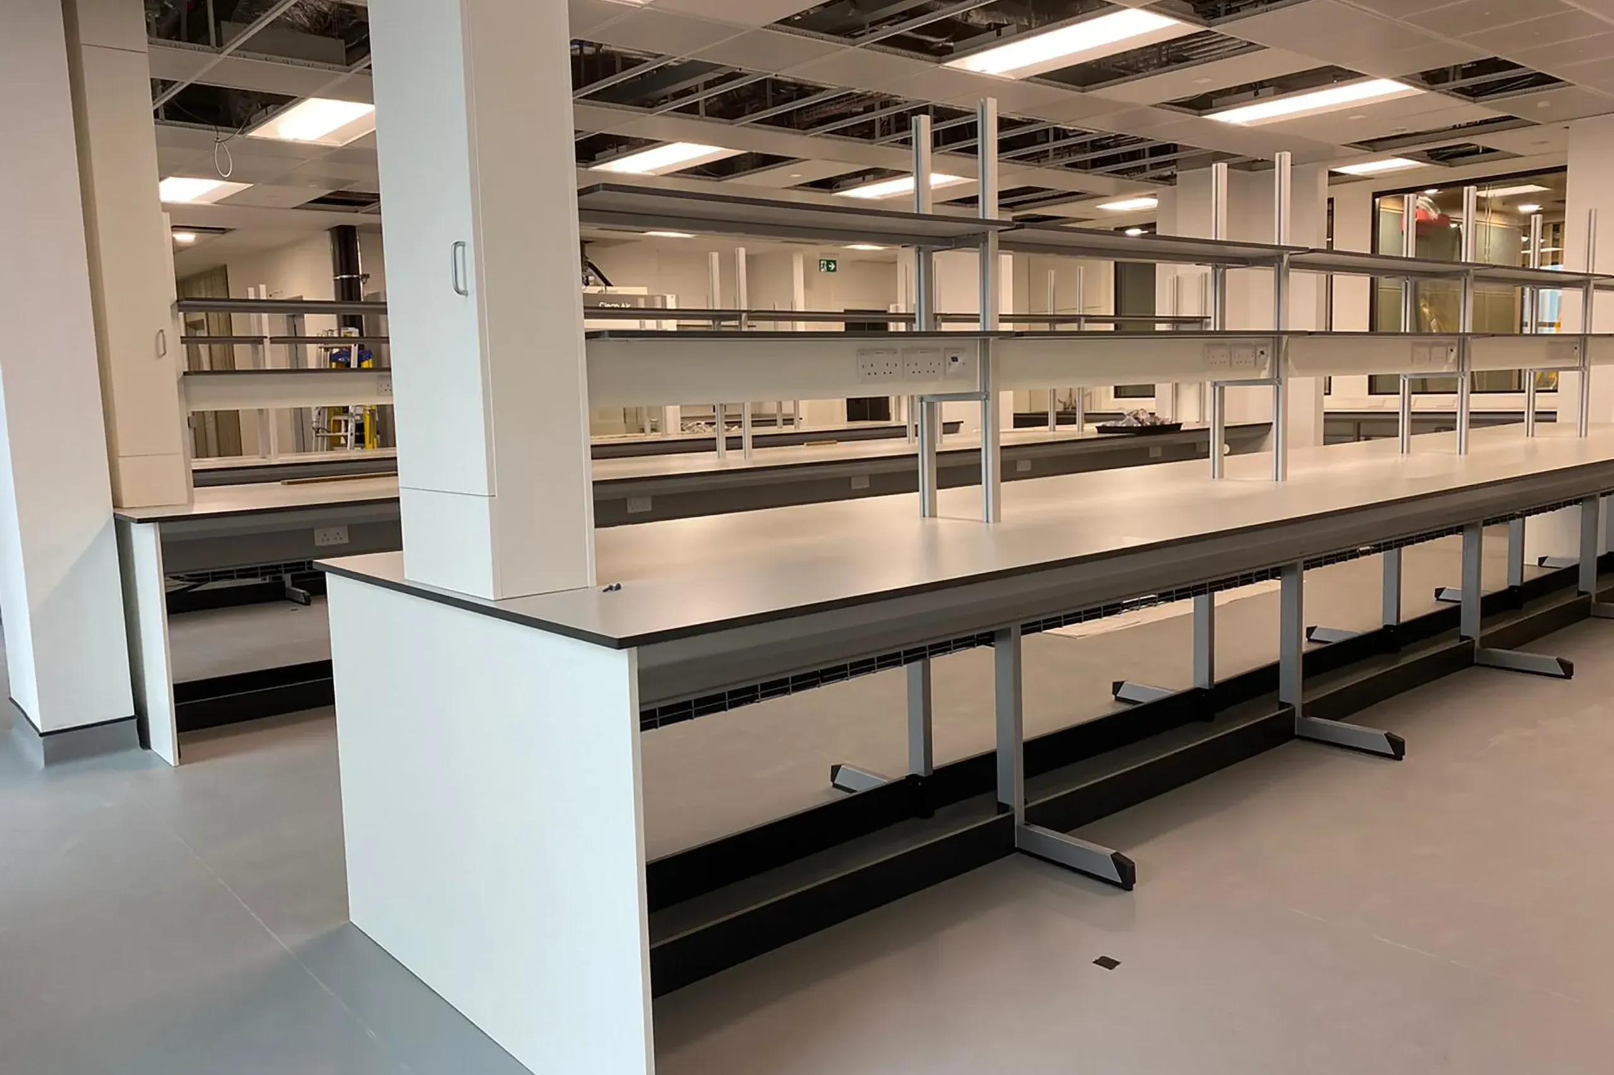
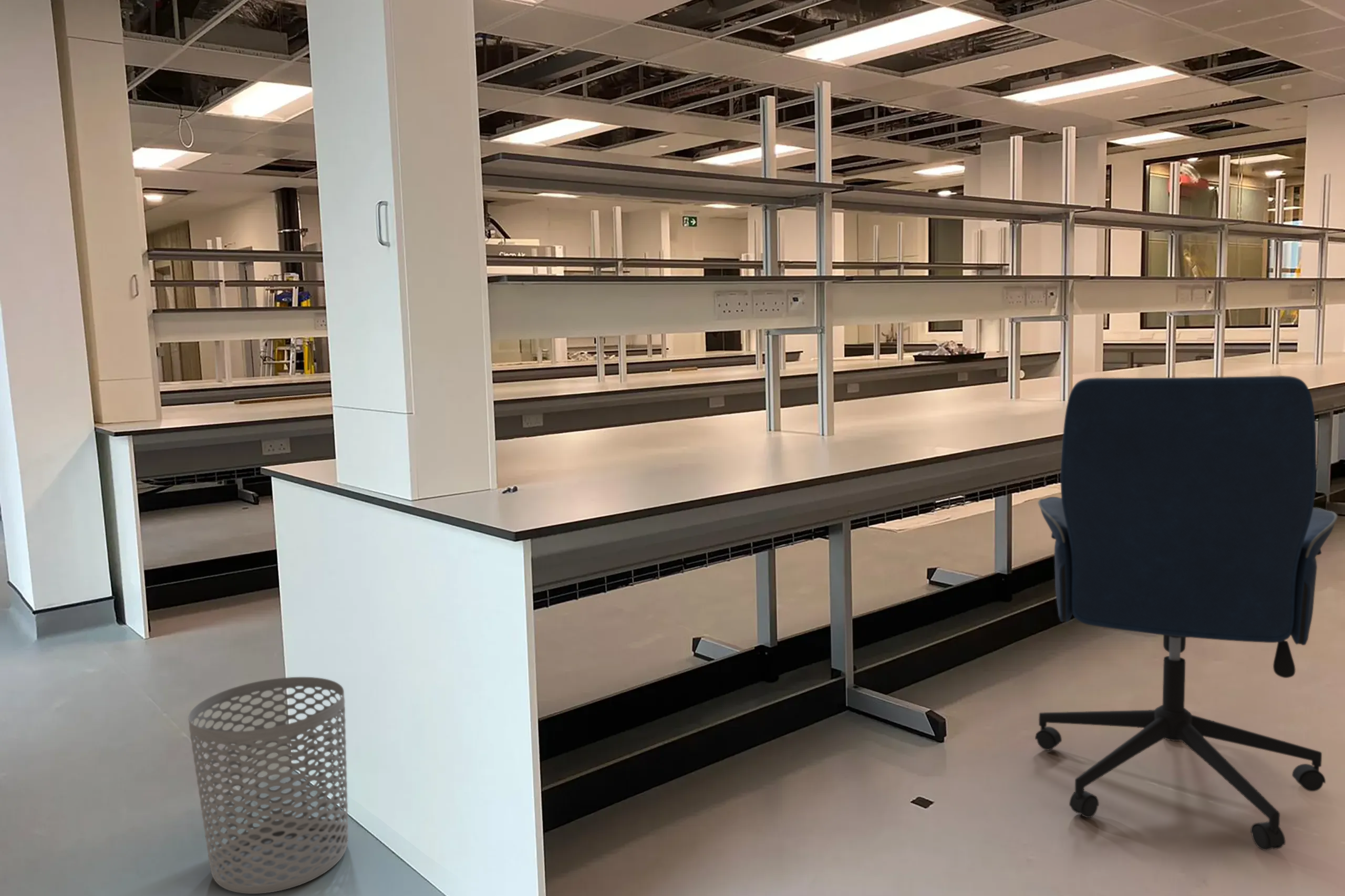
+ office chair [1034,375,1338,851]
+ waste bin [188,676,349,894]
